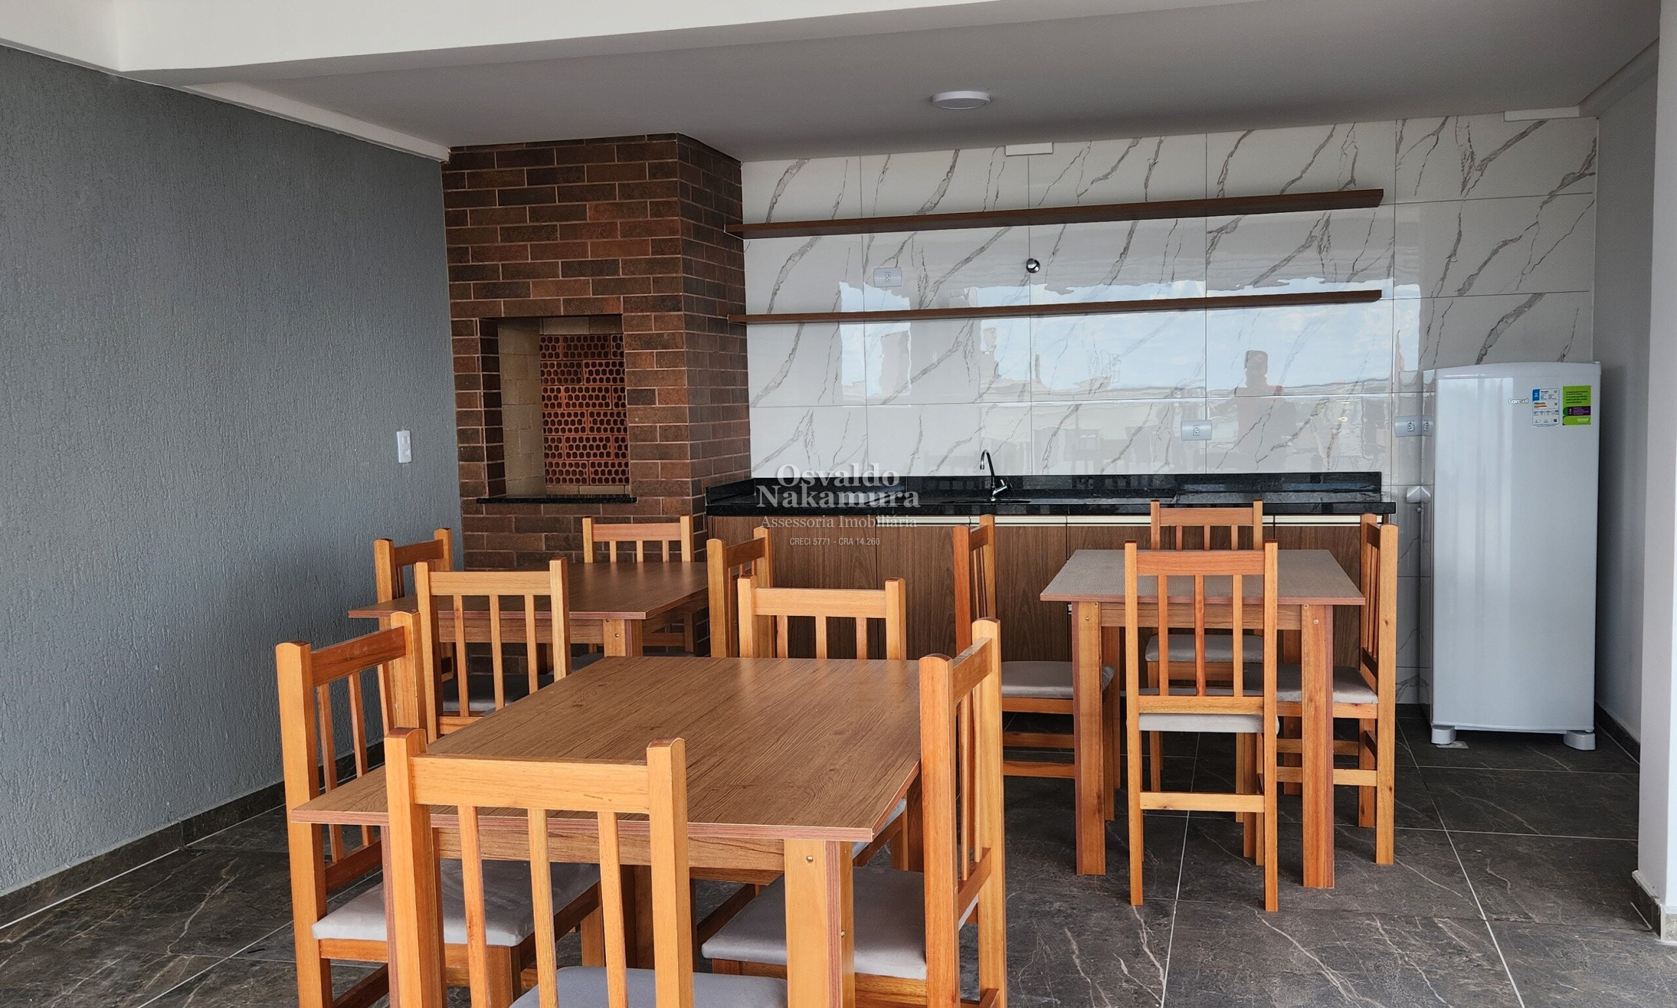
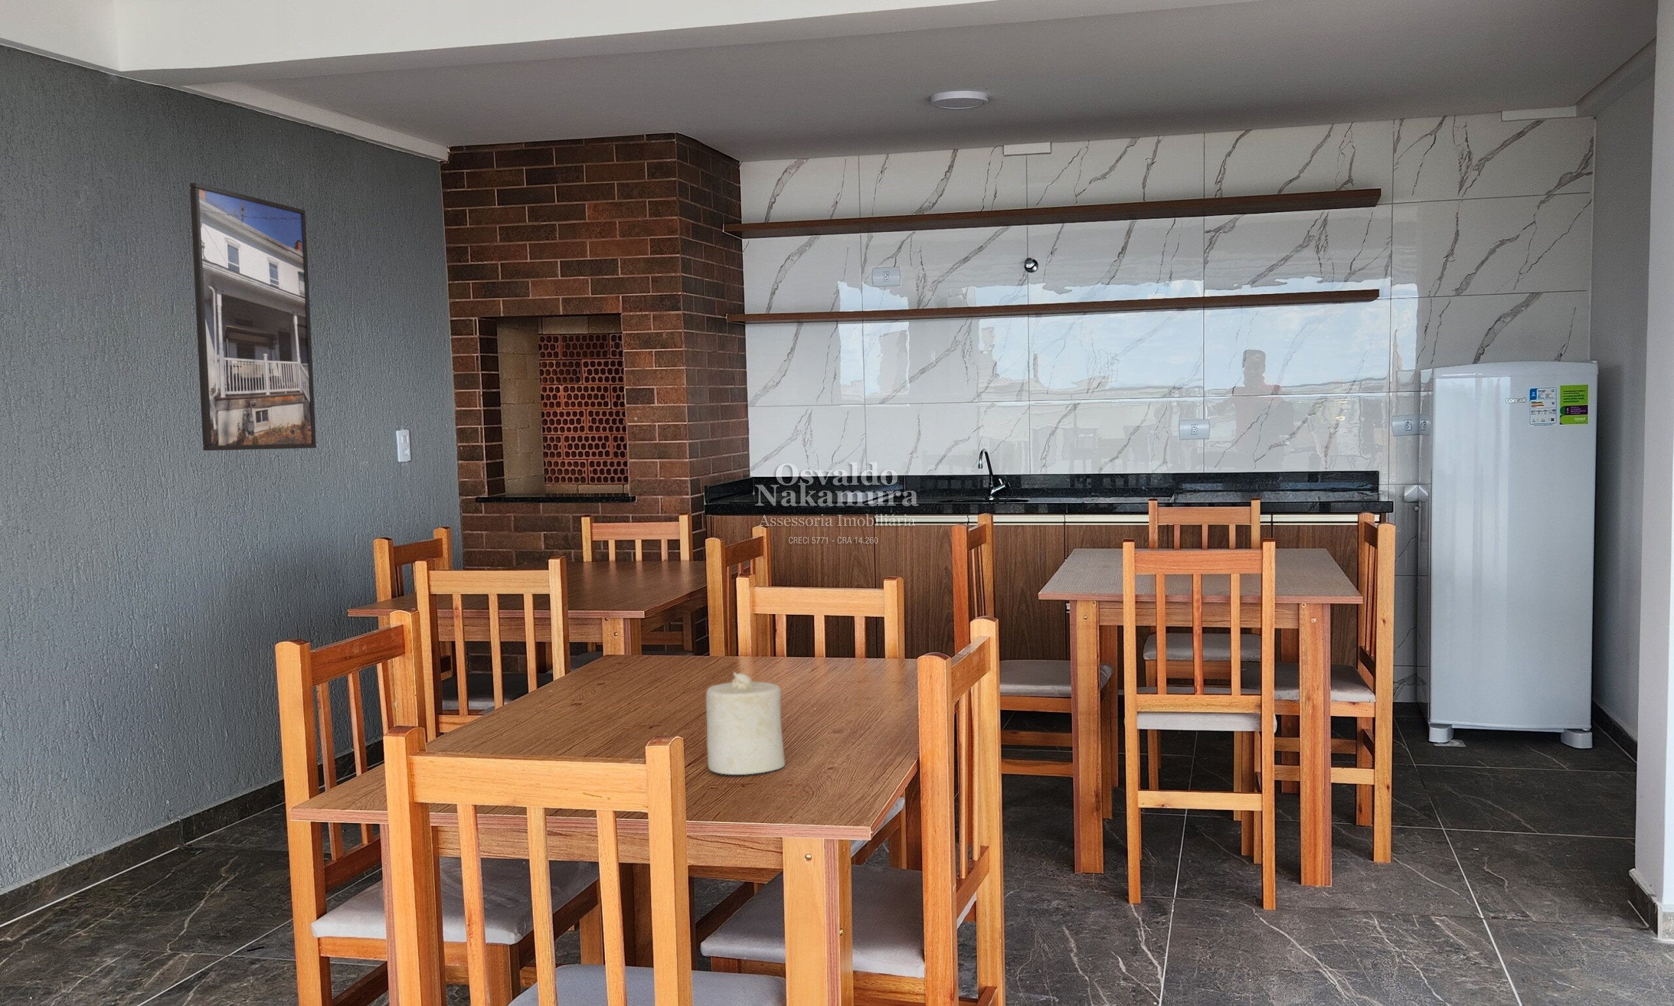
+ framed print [189,183,317,452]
+ candle [705,671,786,775]
